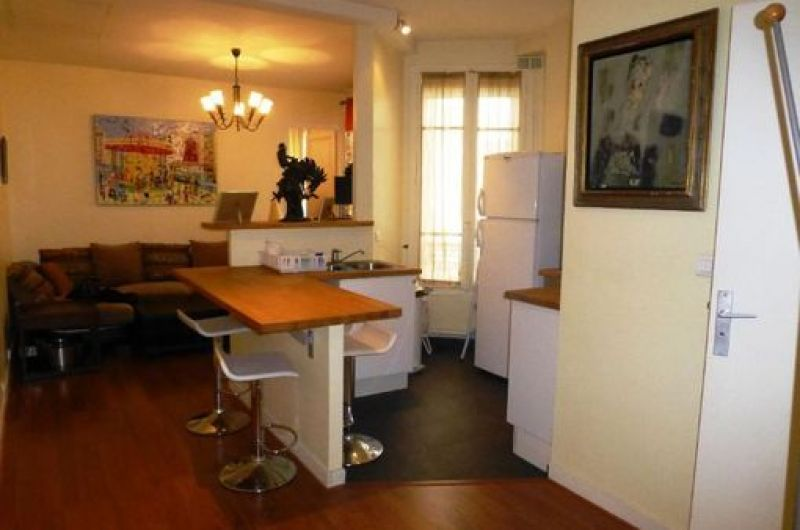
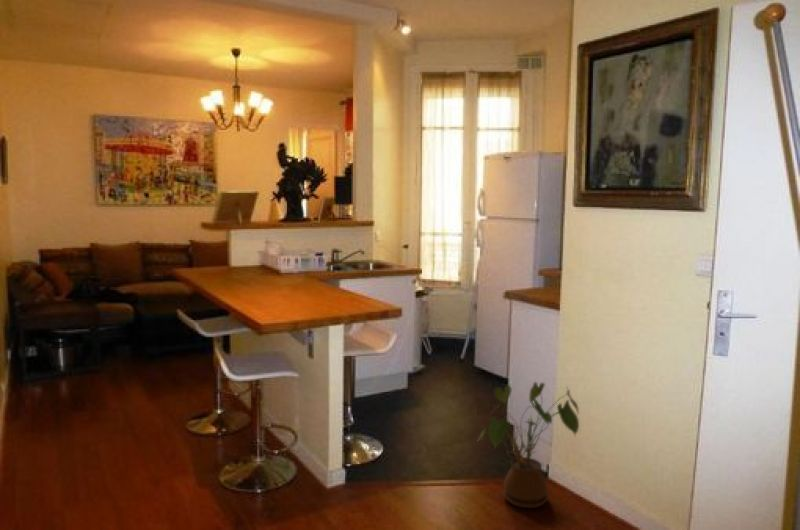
+ house plant [477,381,580,509]
